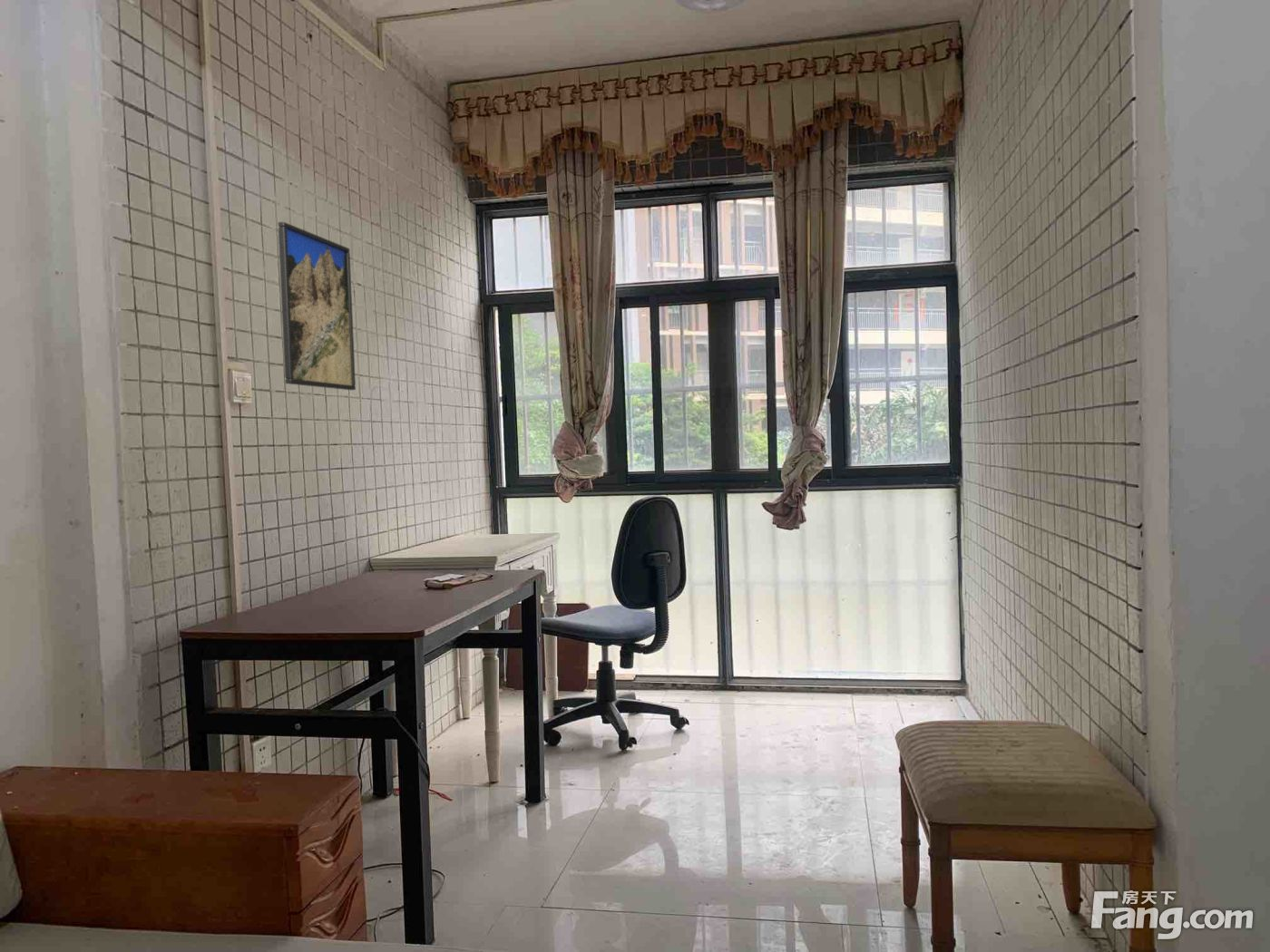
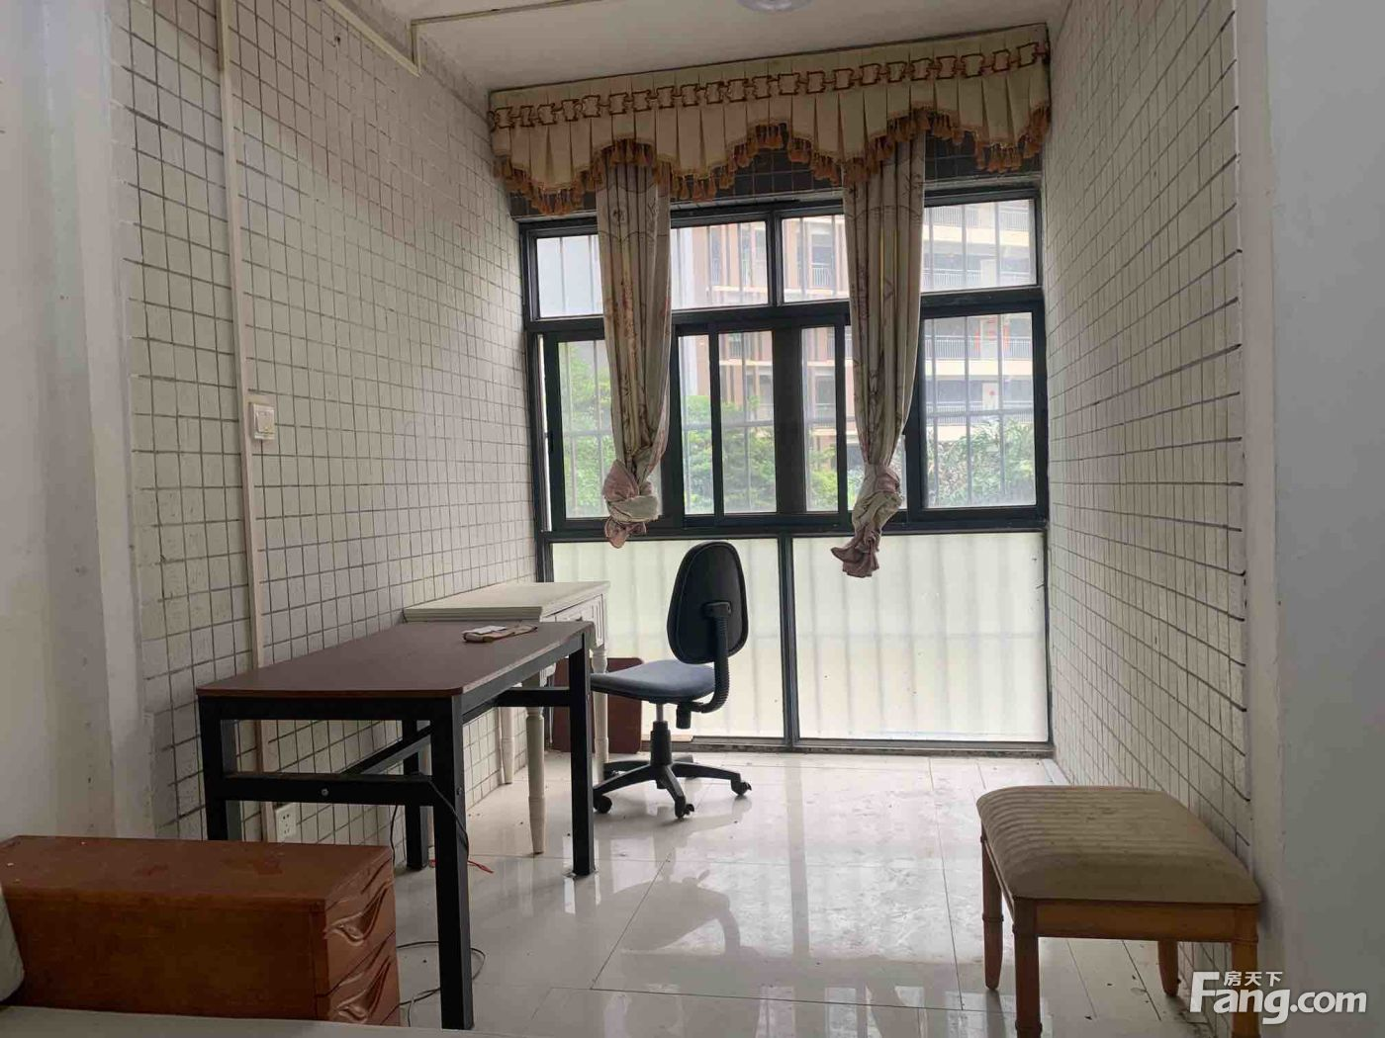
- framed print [277,221,357,391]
